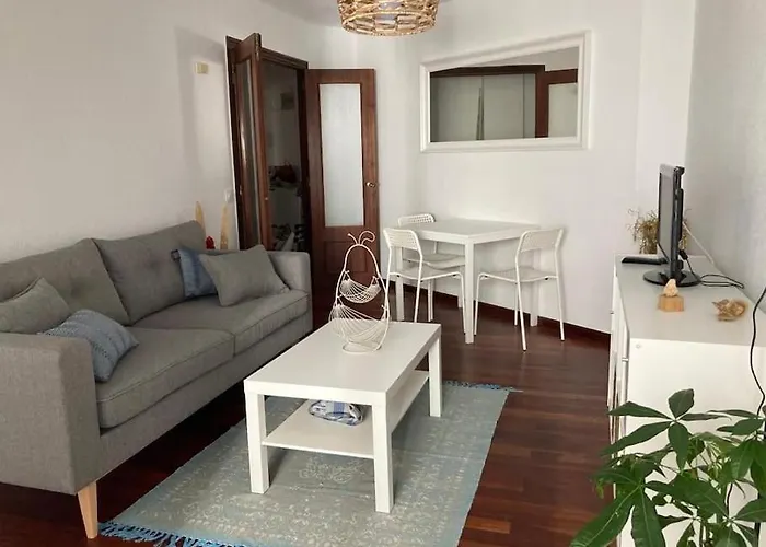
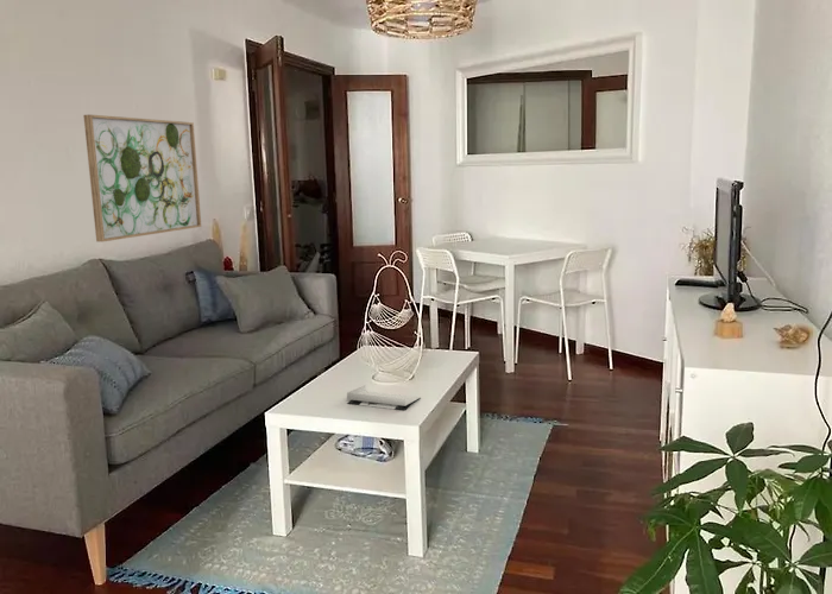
+ book [346,384,422,411]
+ wall art [82,114,202,242]
